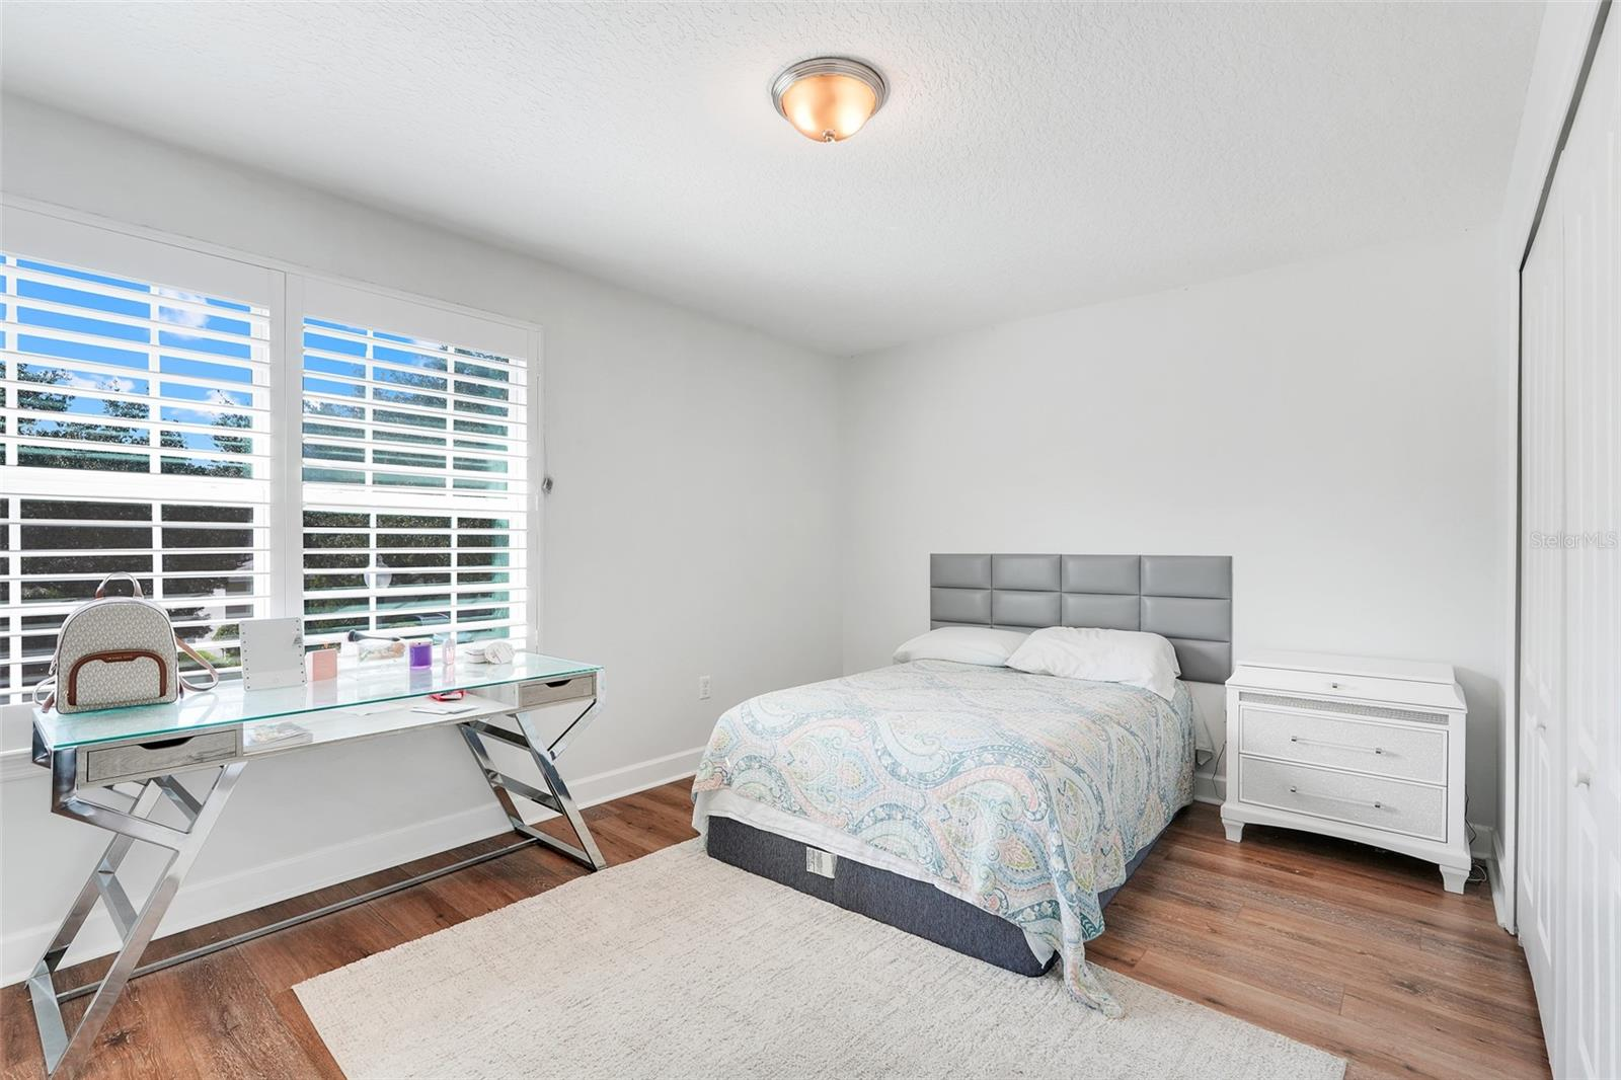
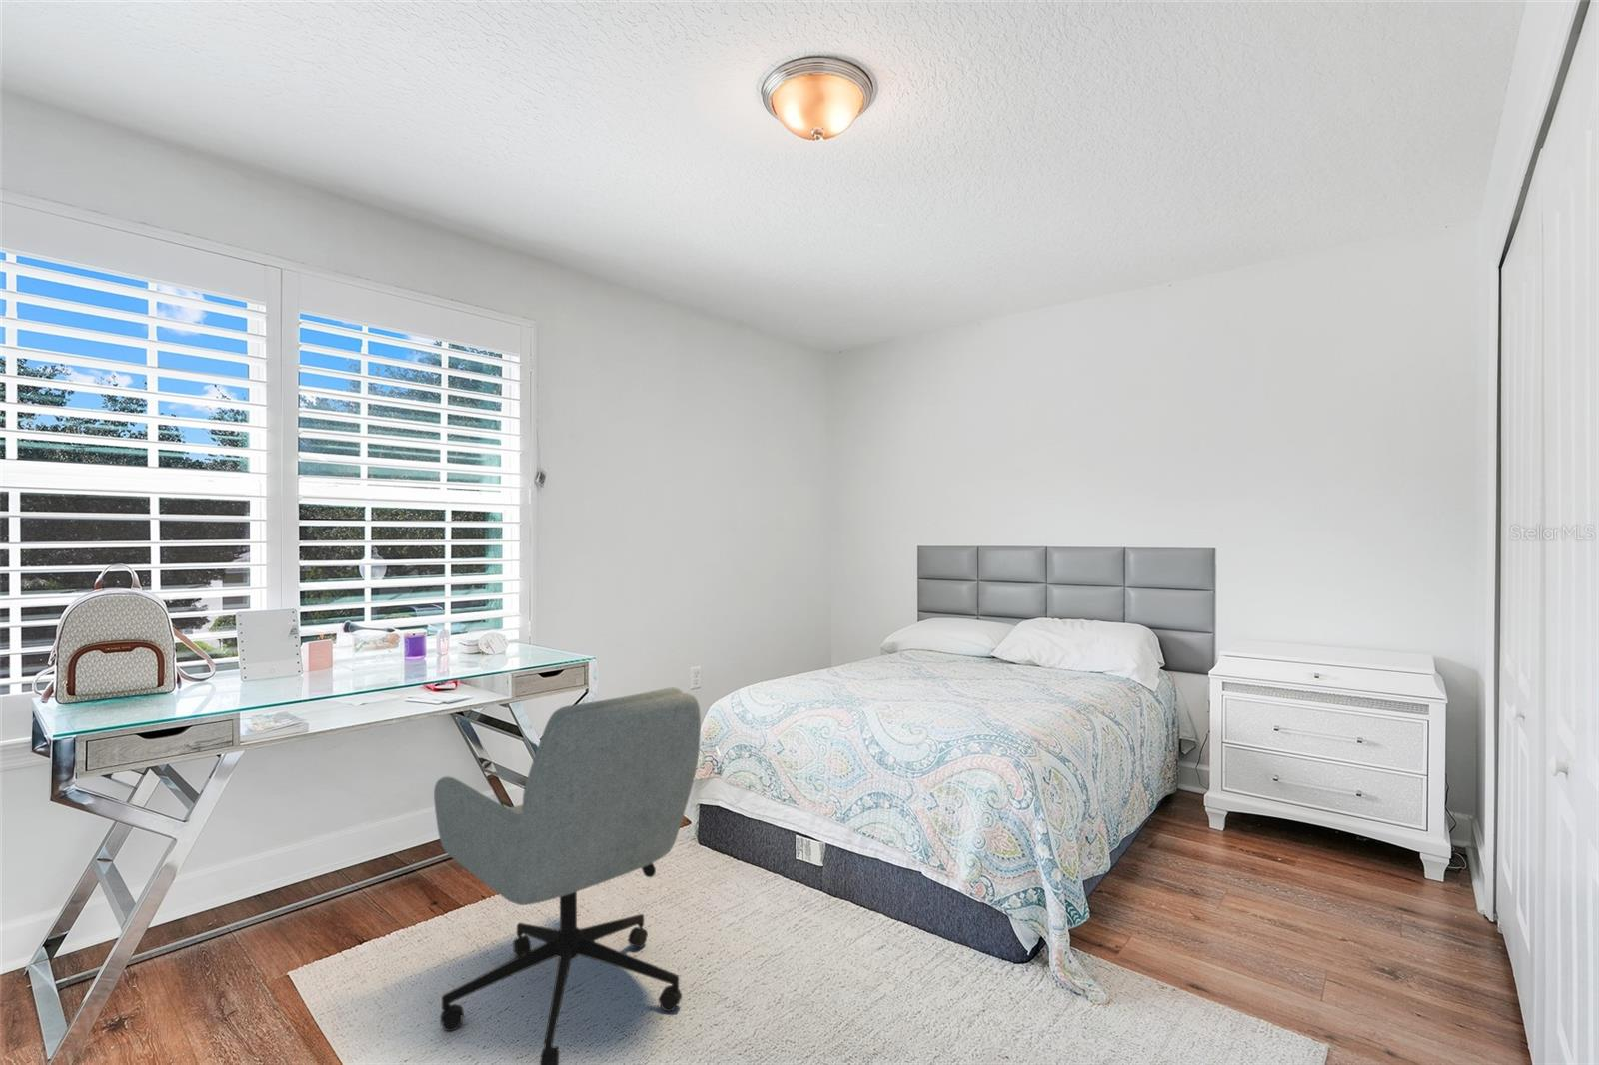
+ office chair [433,686,701,1065]
